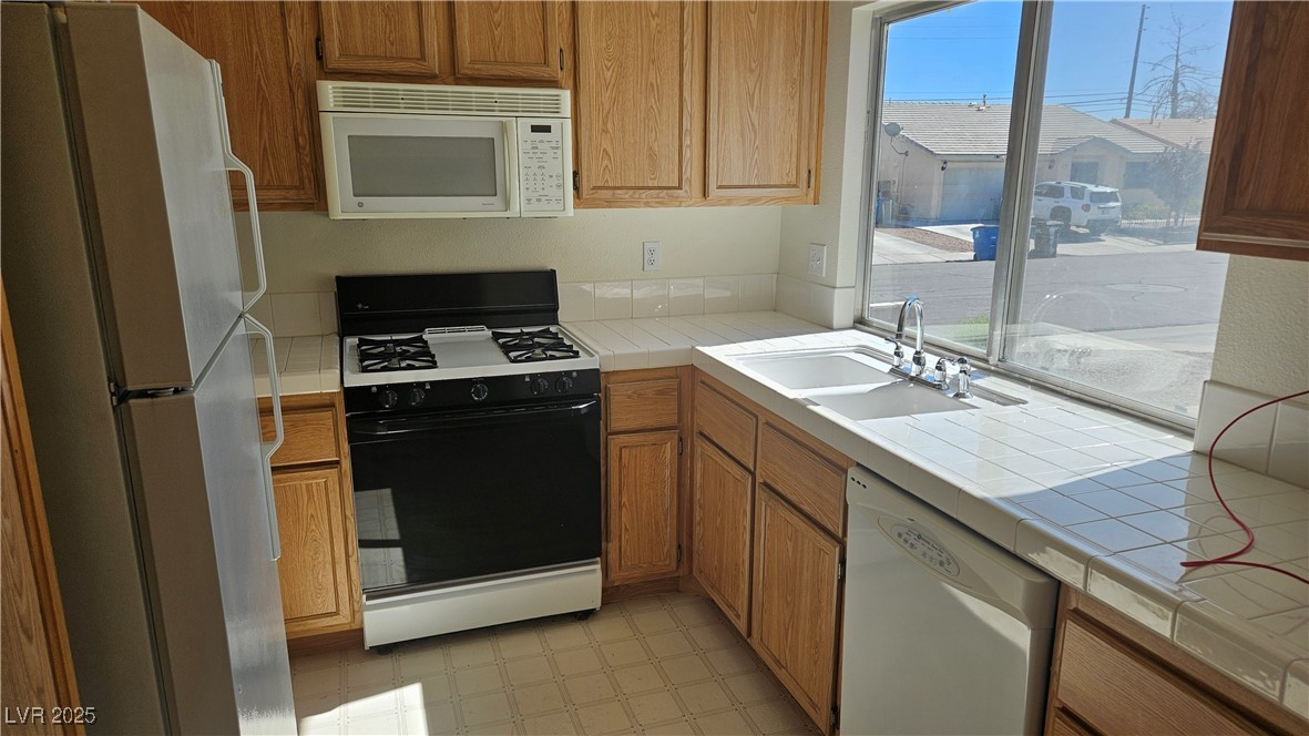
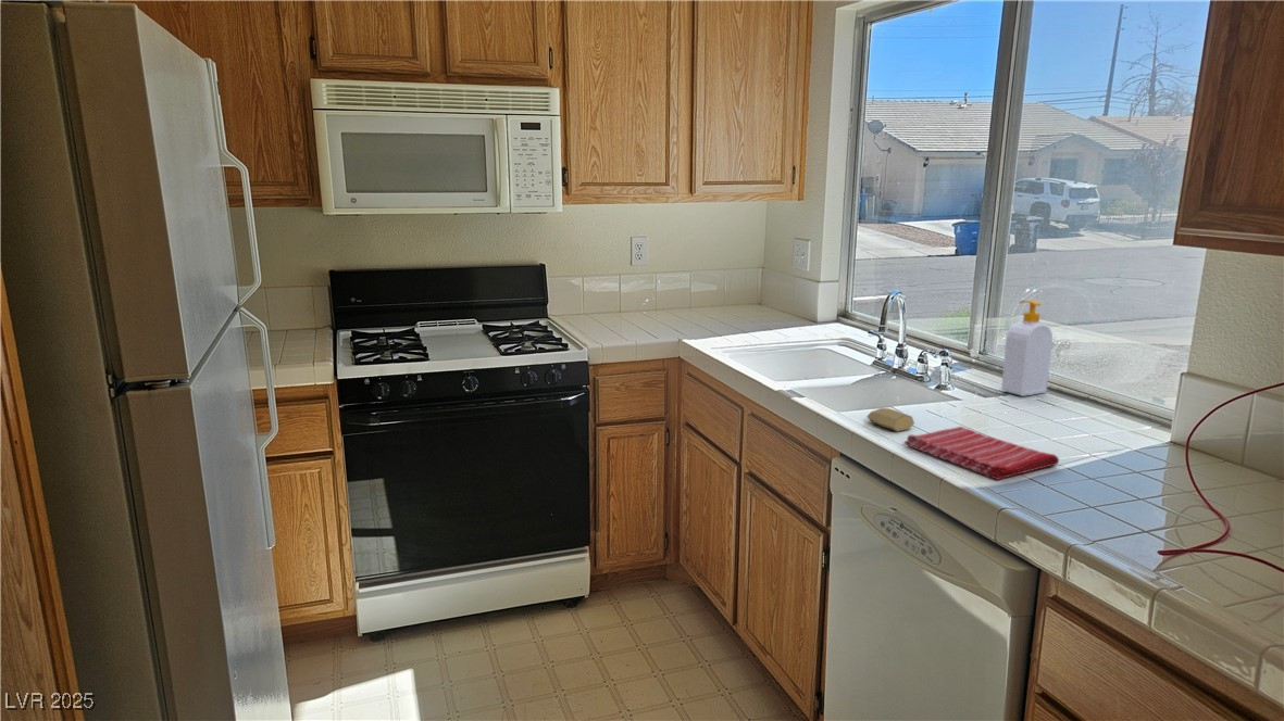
+ dish towel [903,426,1060,481]
+ soap bar [865,407,915,433]
+ soap bottle [1000,300,1054,397]
